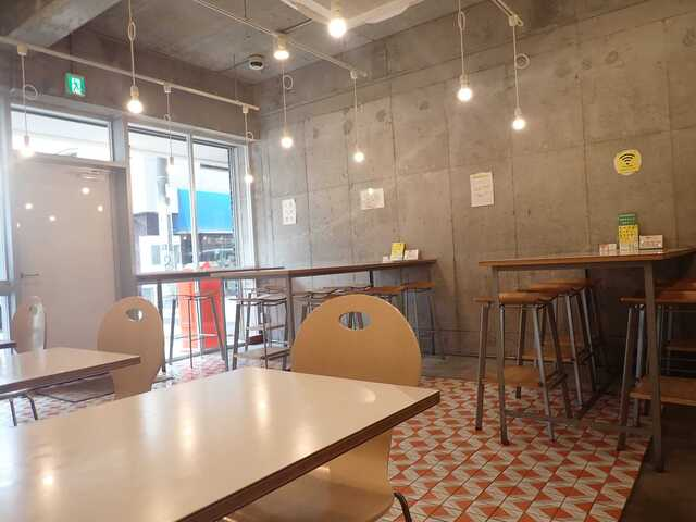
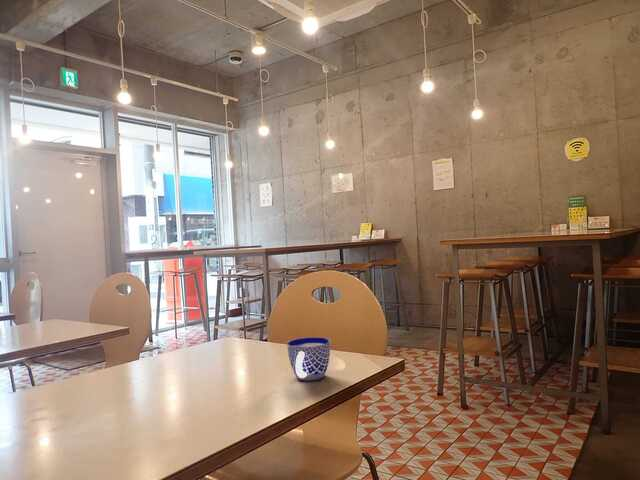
+ cup [286,336,331,381]
